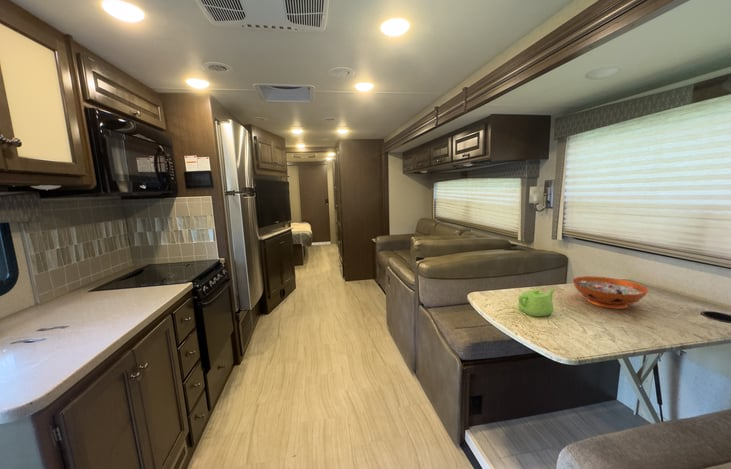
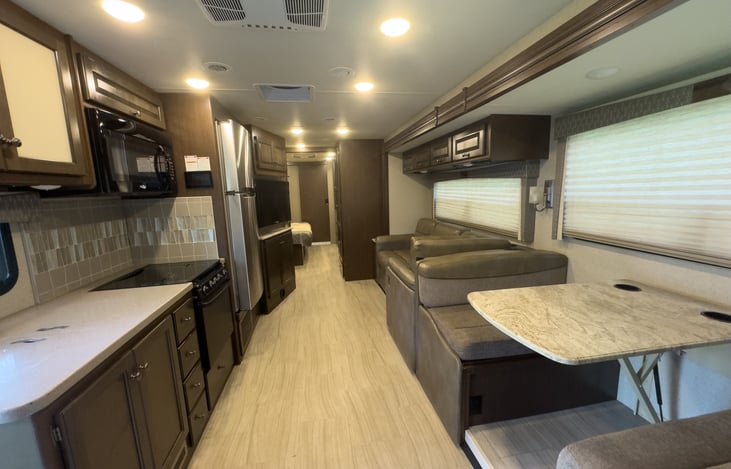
- decorative bowl [572,275,650,310]
- teapot [517,288,556,317]
